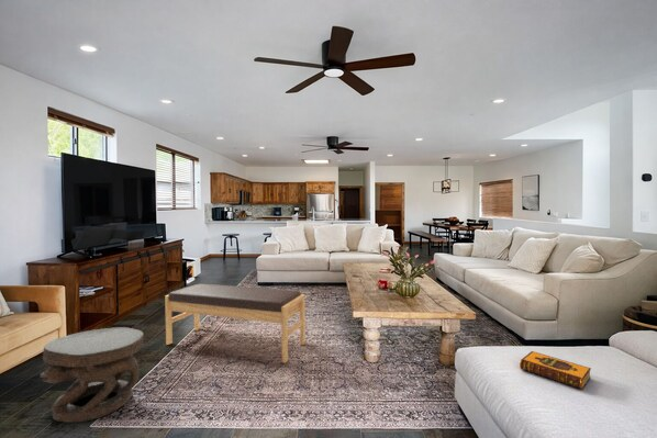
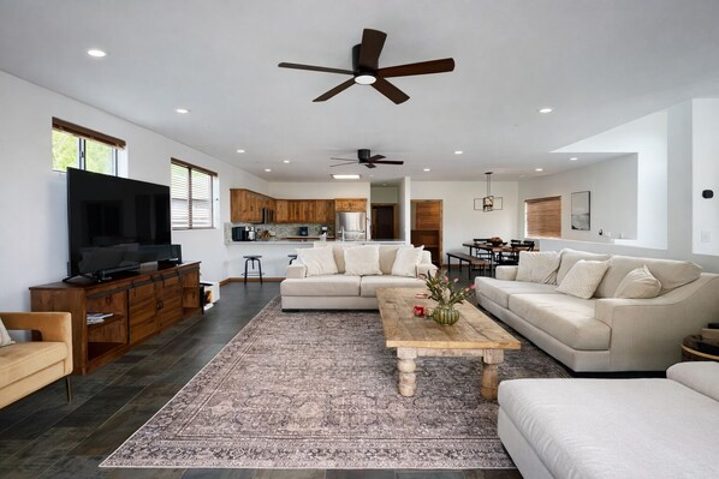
- hardback book [519,350,592,391]
- bench [164,282,307,364]
- carved stool [38,326,145,424]
